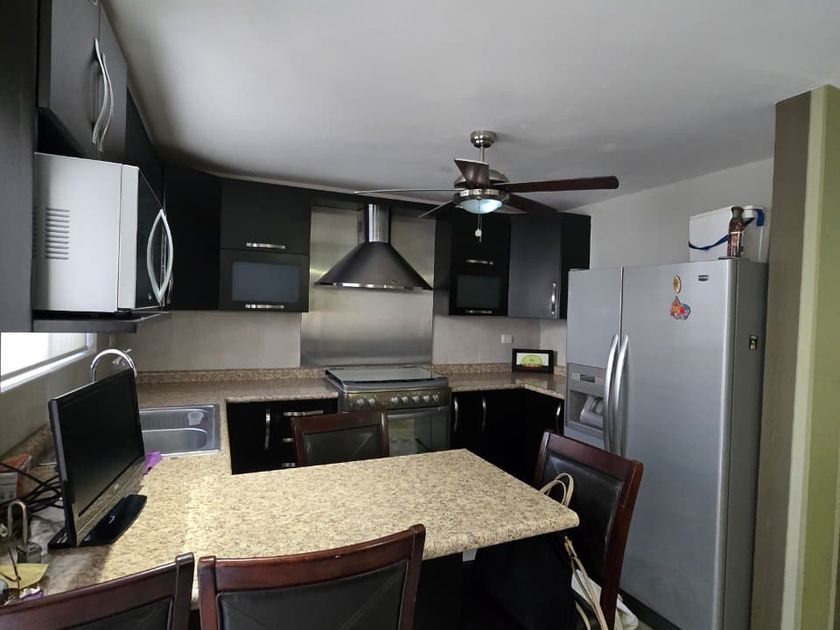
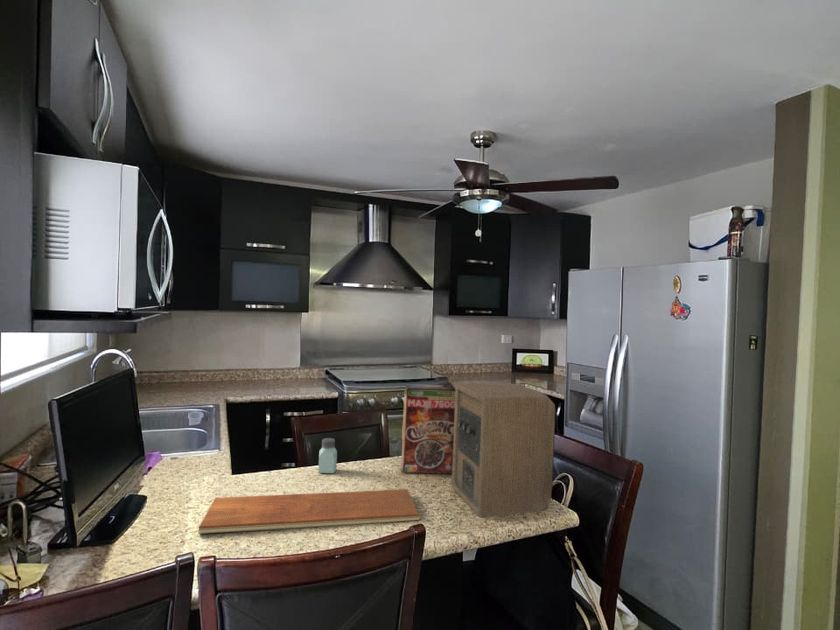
+ speaker [451,382,557,518]
+ chopping board [197,488,420,535]
+ saltshaker [318,437,338,474]
+ cereal box [400,380,456,475]
